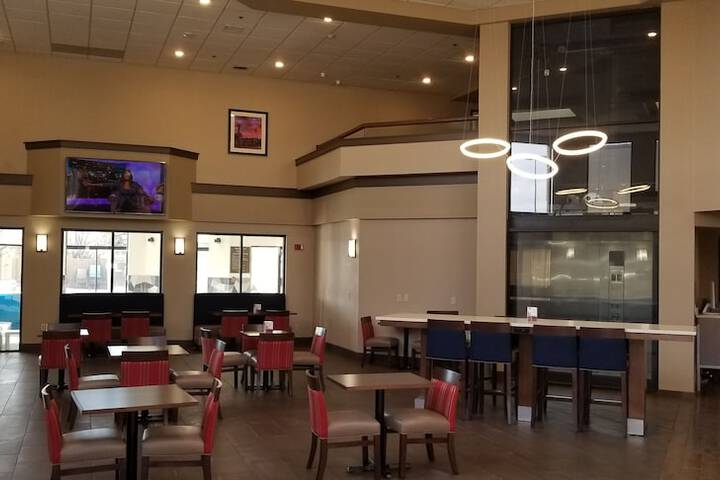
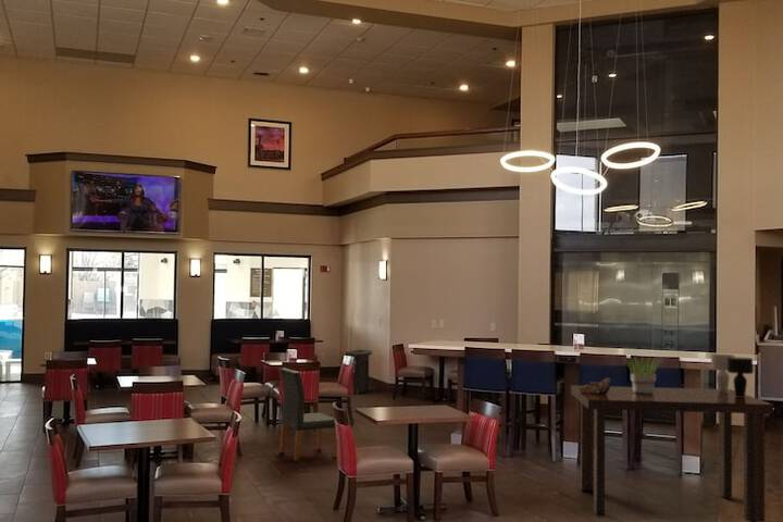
+ dining chair [278,366,337,462]
+ trash can [344,349,373,395]
+ table lamp [710,353,754,397]
+ dining table [570,385,774,522]
+ animal skull [579,376,612,395]
+ potted plant [622,356,662,394]
